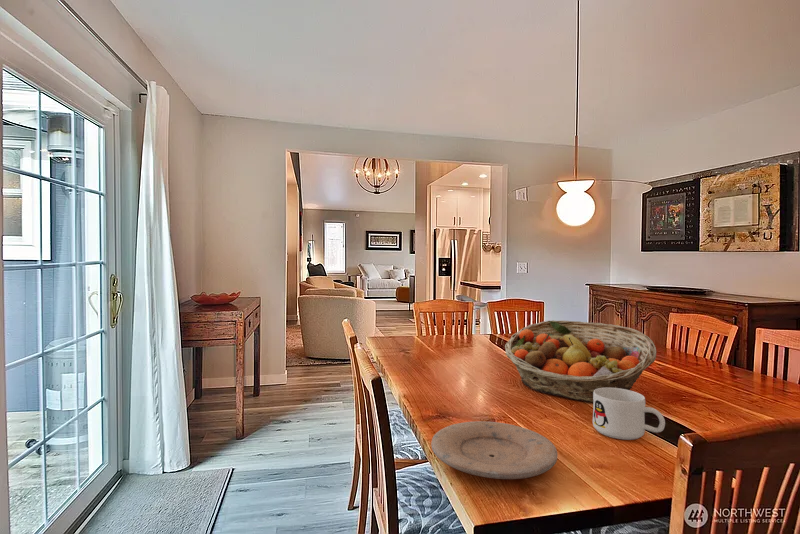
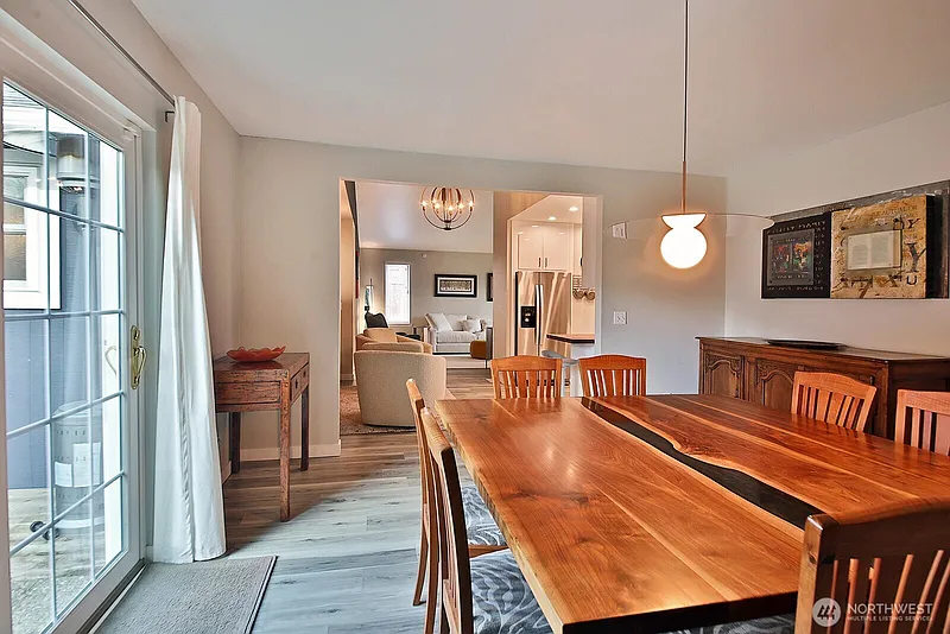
- mug [592,388,666,441]
- fruit basket [504,319,657,403]
- plate [430,420,559,480]
